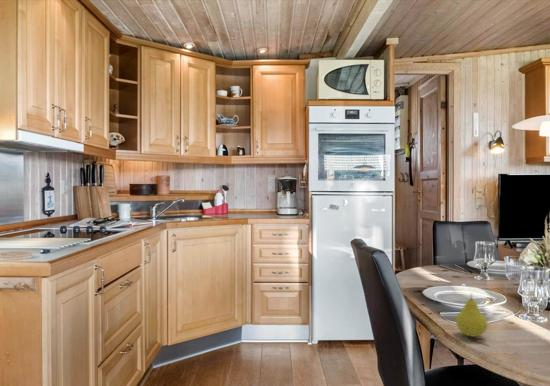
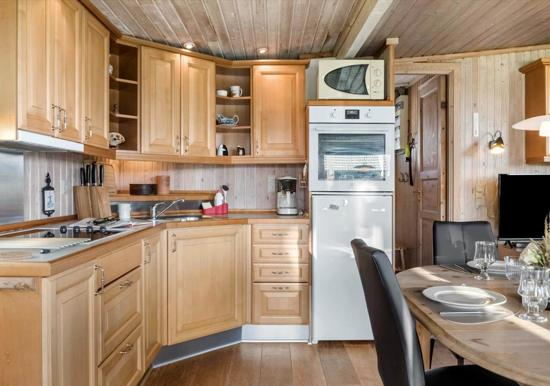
- fruit [455,292,489,338]
